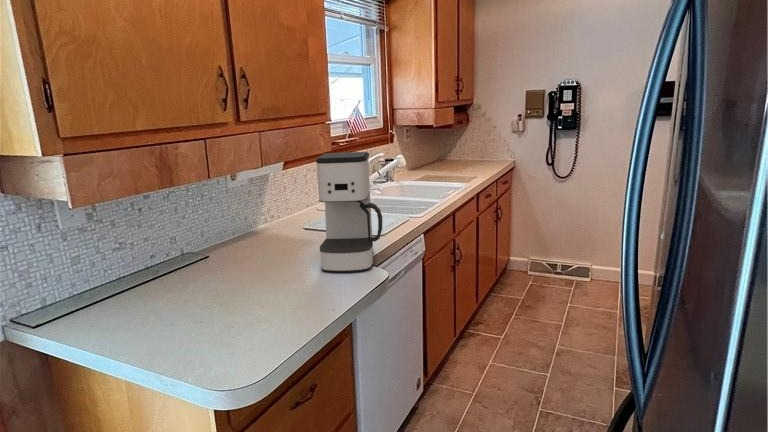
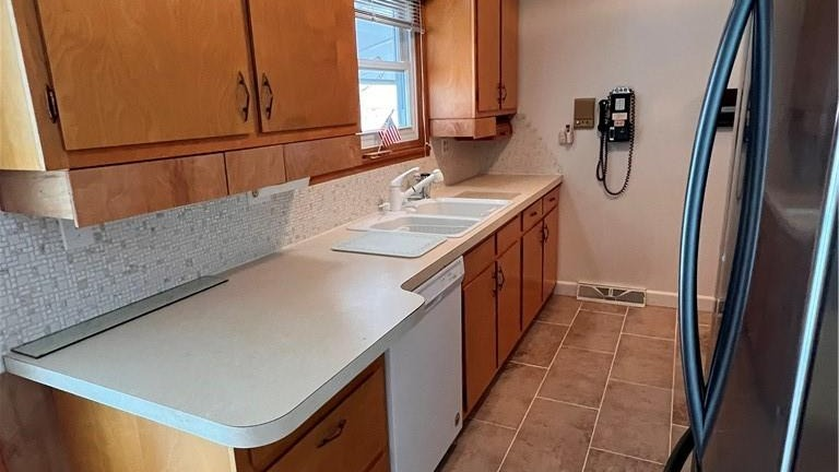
- coffee maker [315,151,383,273]
